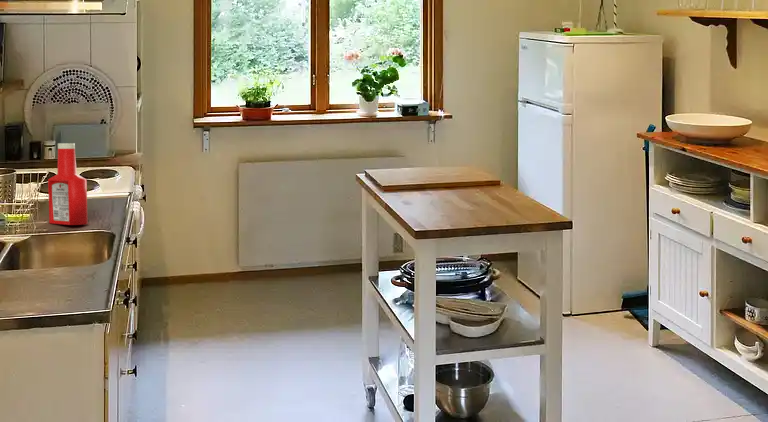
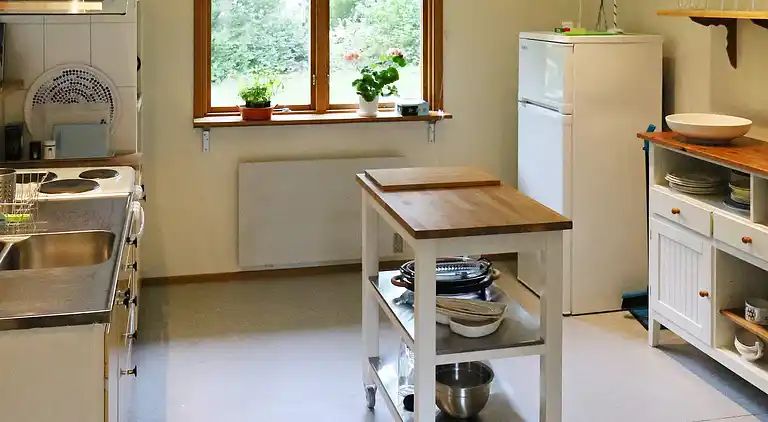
- soap bottle [47,142,89,226]
